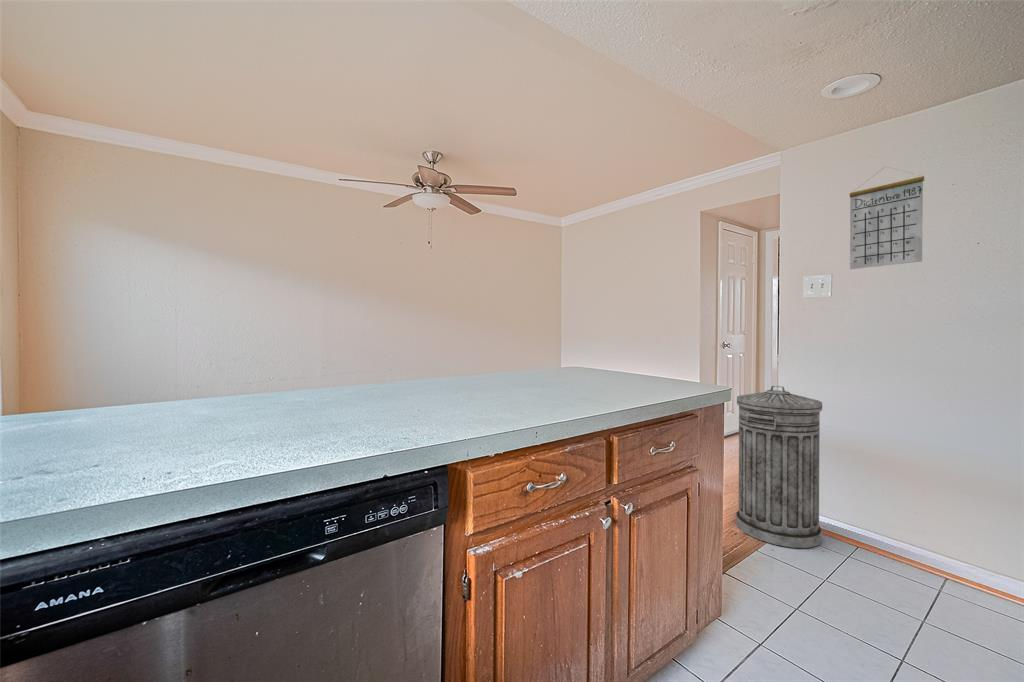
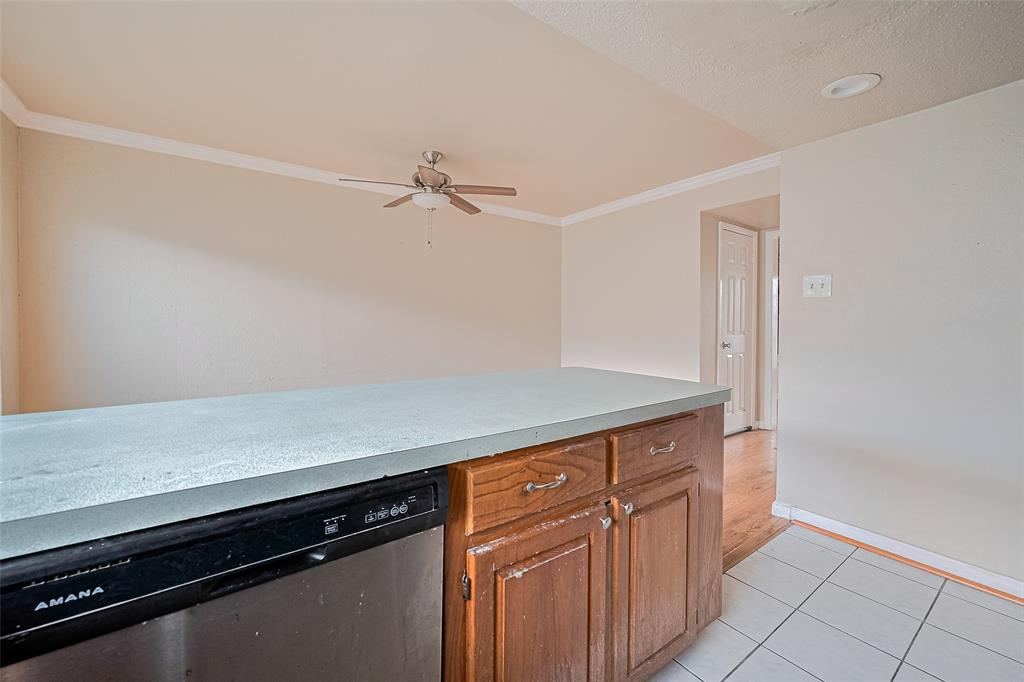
- trash can [735,385,823,549]
- calendar [849,166,925,270]
